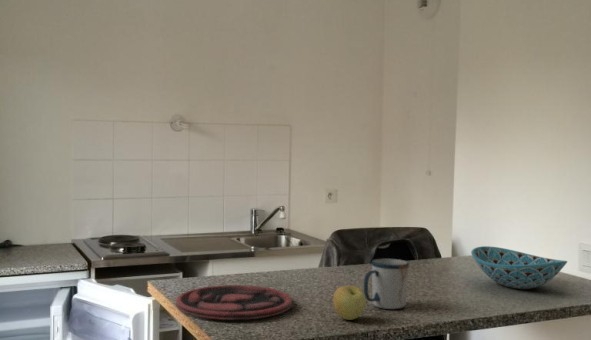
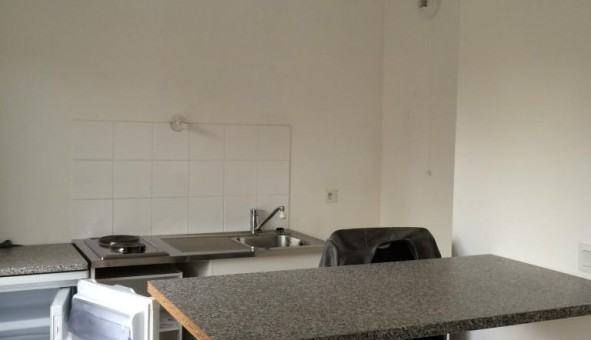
- apple [332,285,367,321]
- bowl [470,245,568,290]
- mug [363,257,410,310]
- plate [175,284,293,321]
